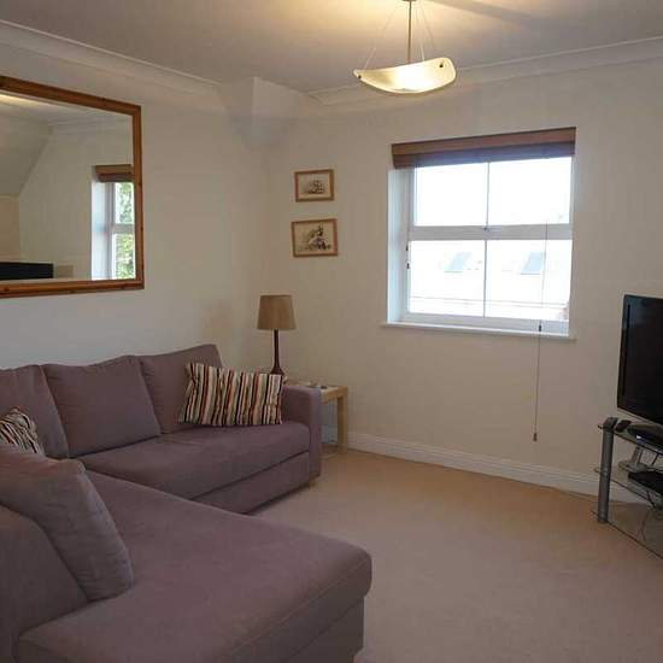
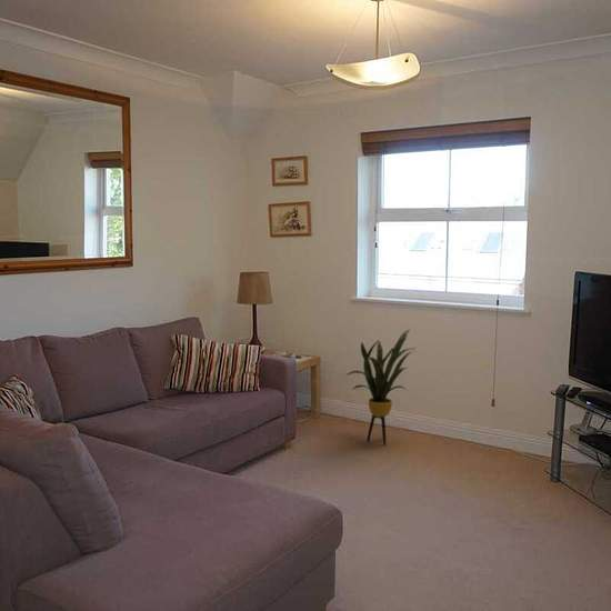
+ house plant [345,328,418,445]
